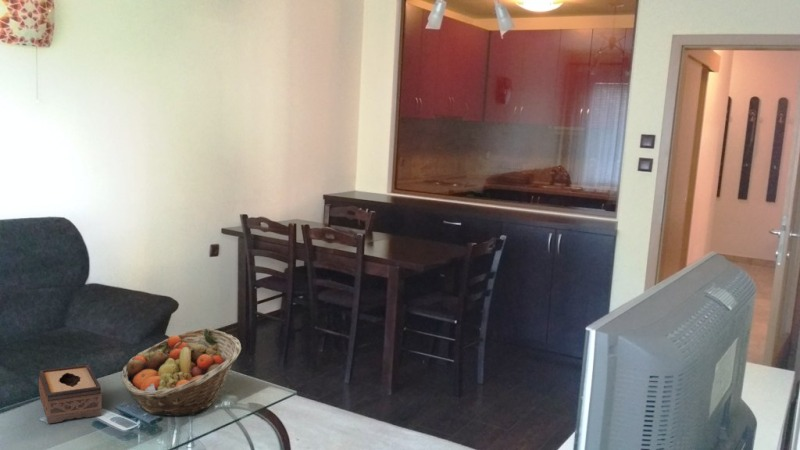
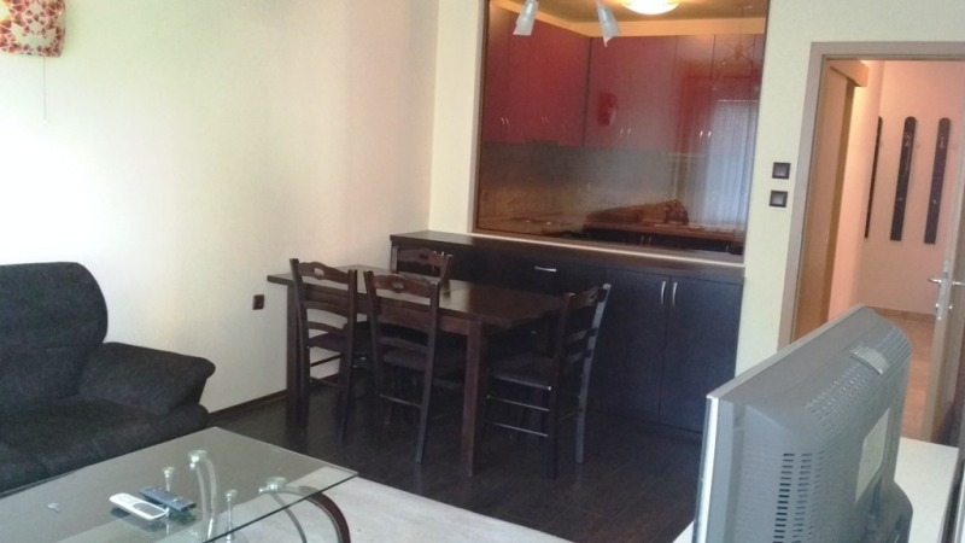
- fruit basket [120,327,242,417]
- tissue box [38,364,103,424]
